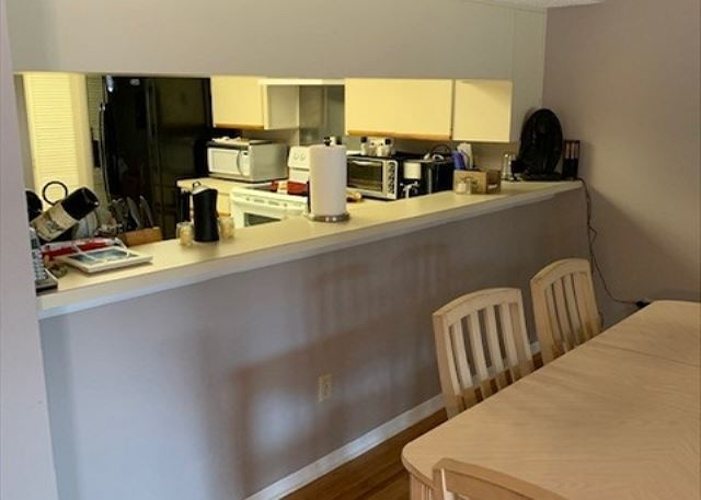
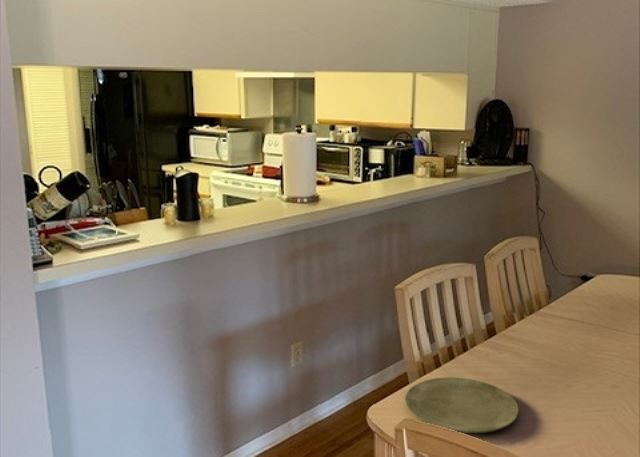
+ plate [404,376,520,434]
